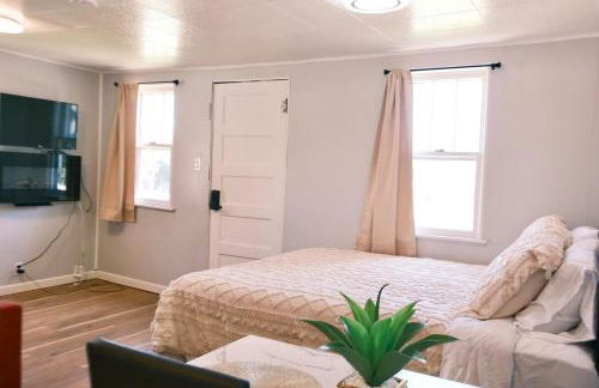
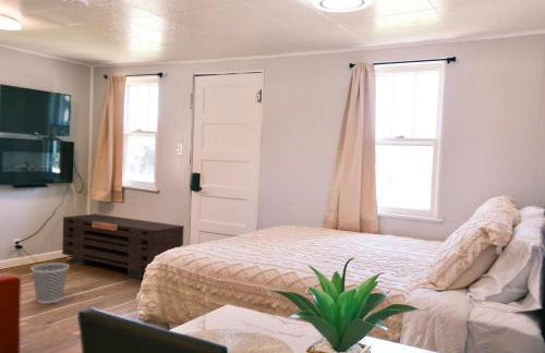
+ wastebasket [29,261,71,305]
+ dresser [61,212,185,280]
